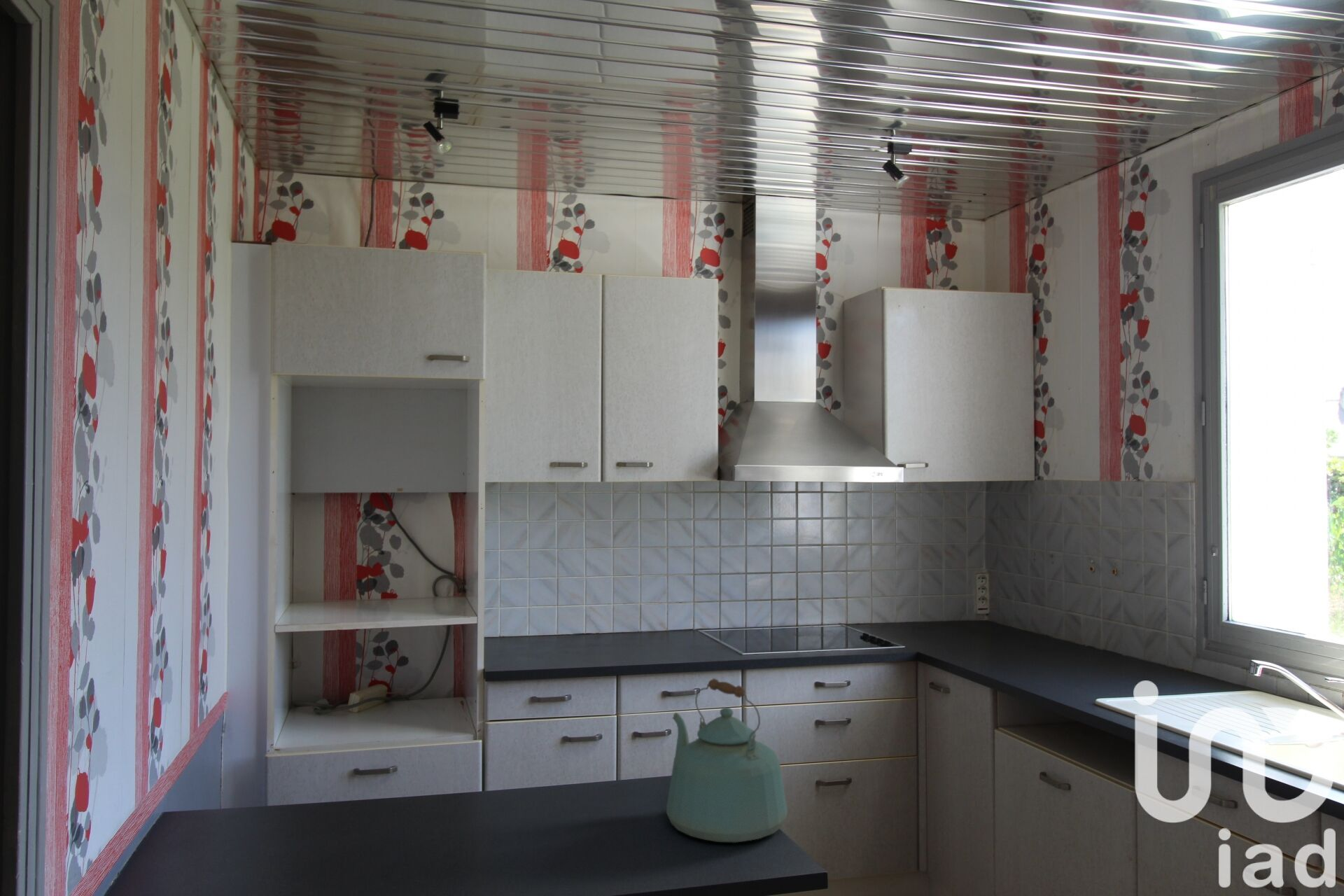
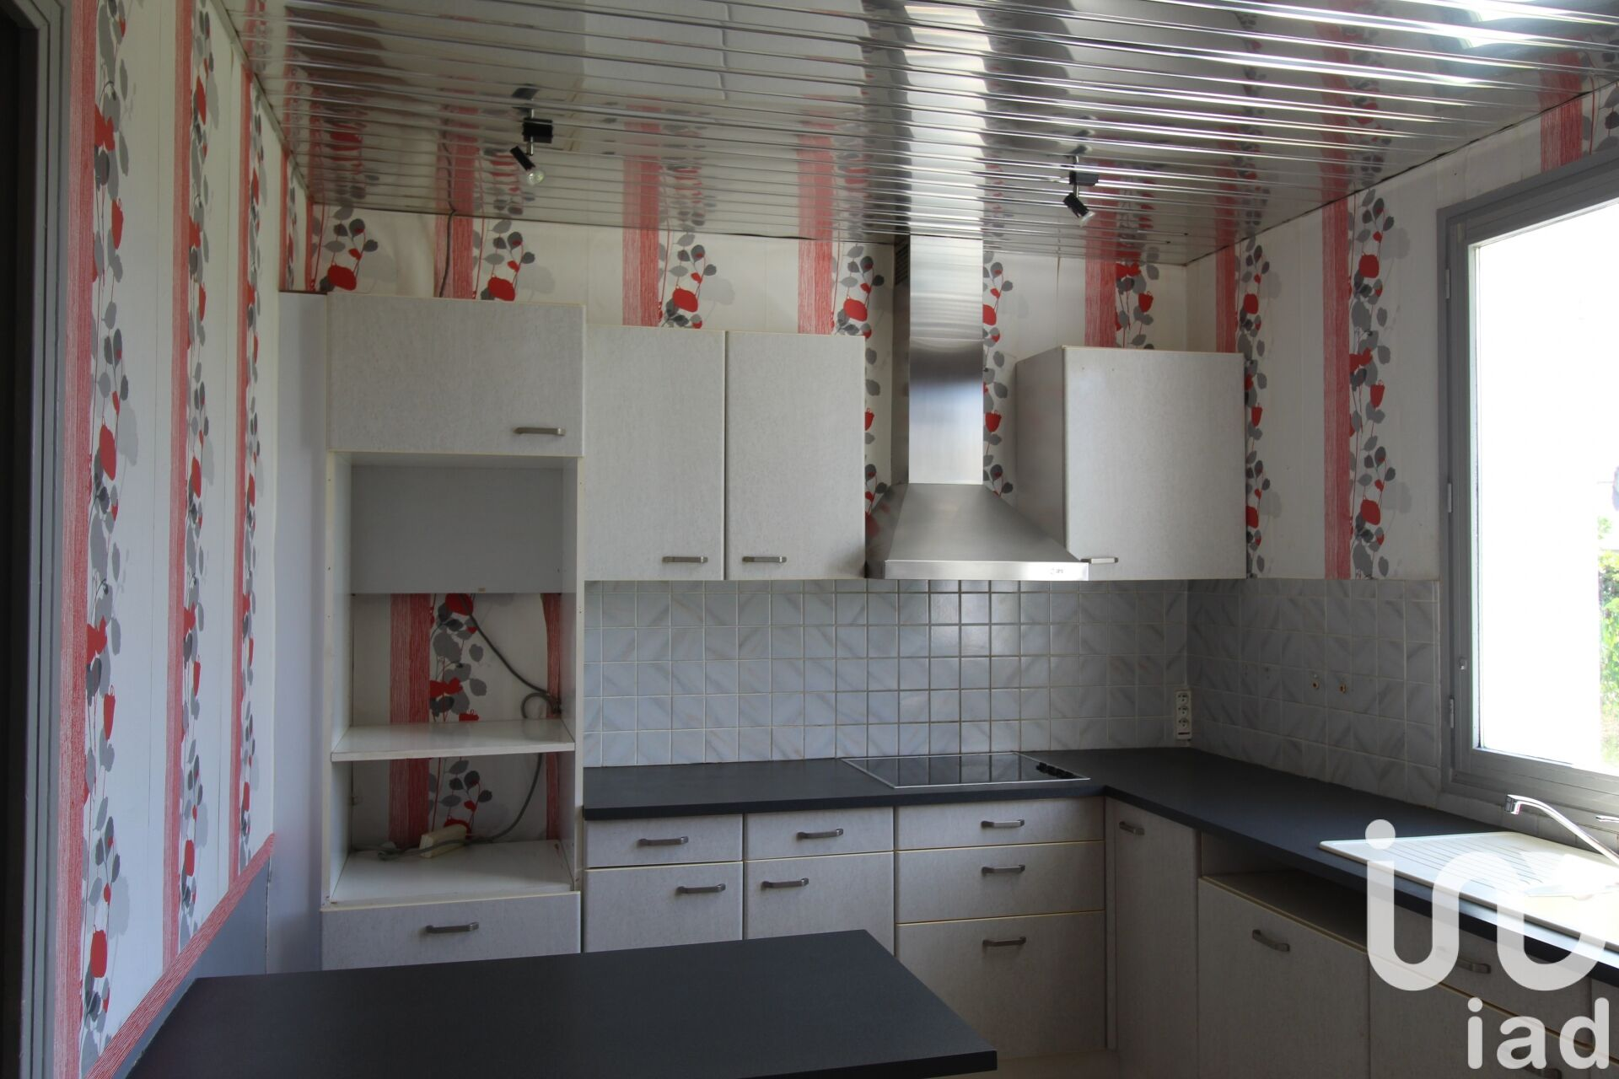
- kettle [666,678,788,844]
